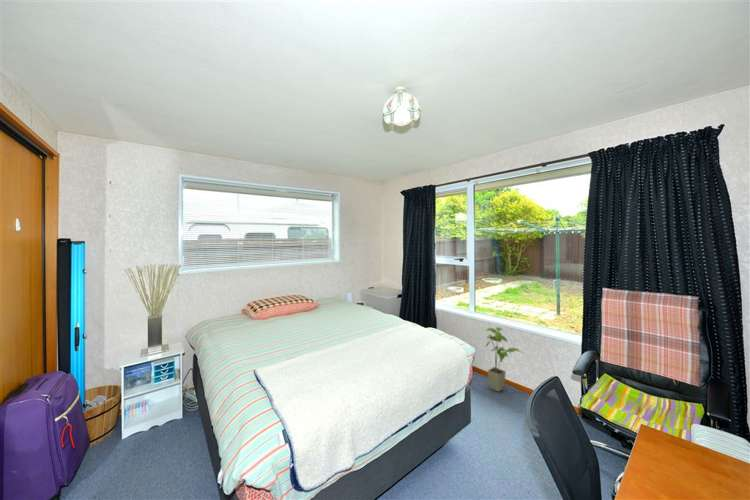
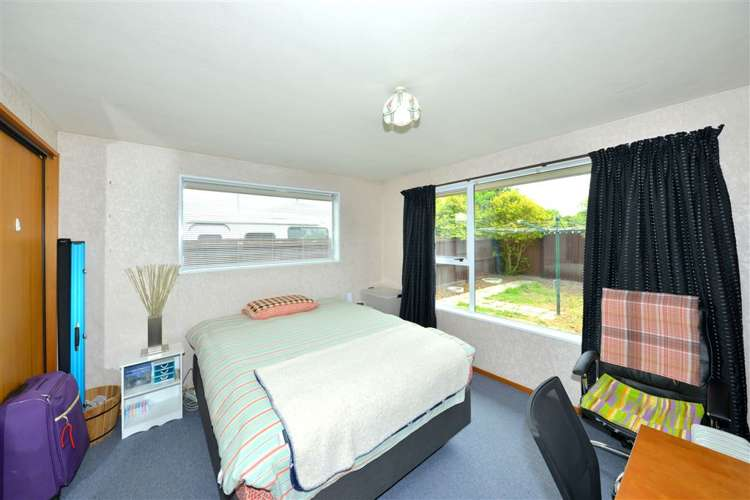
- house plant [484,326,522,393]
